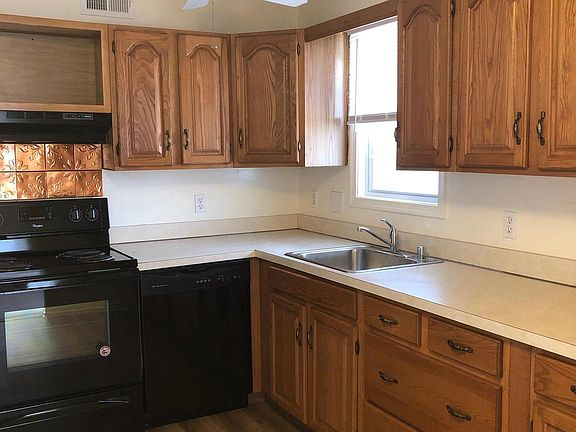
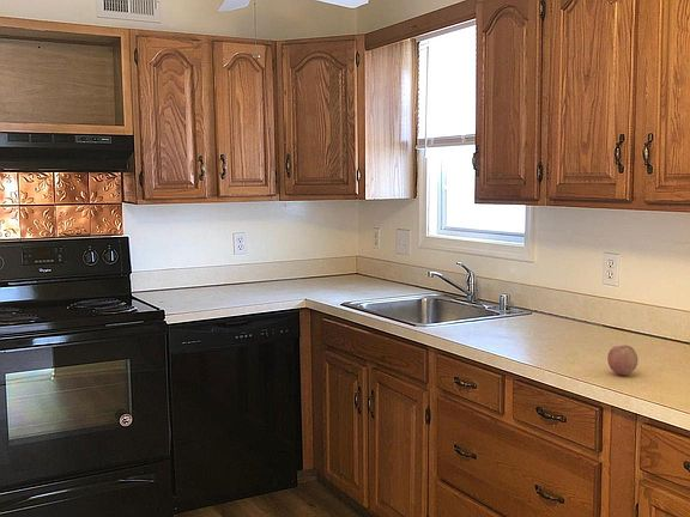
+ fruit [606,343,638,376]
